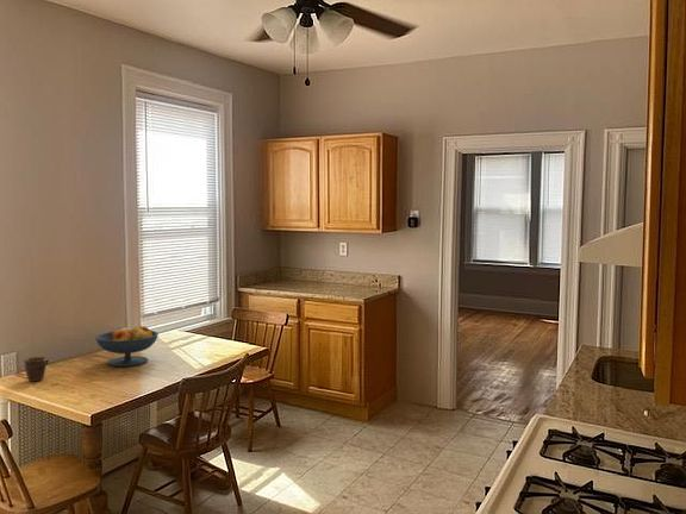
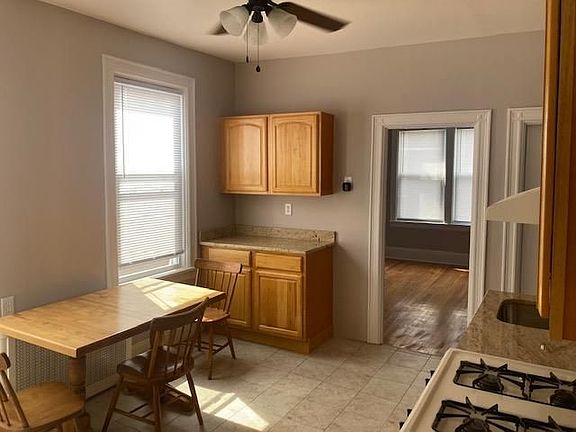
- fruit bowl [94,325,160,368]
- mug [23,356,50,383]
